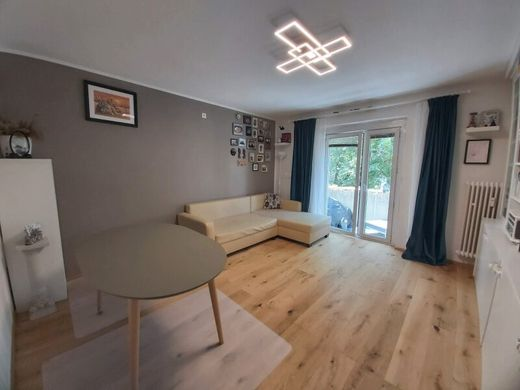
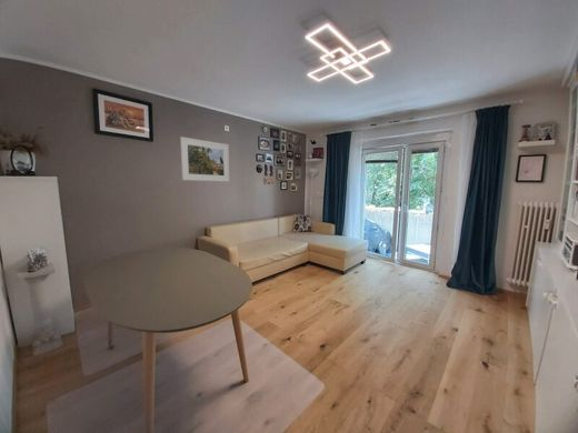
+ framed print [179,135,230,183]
